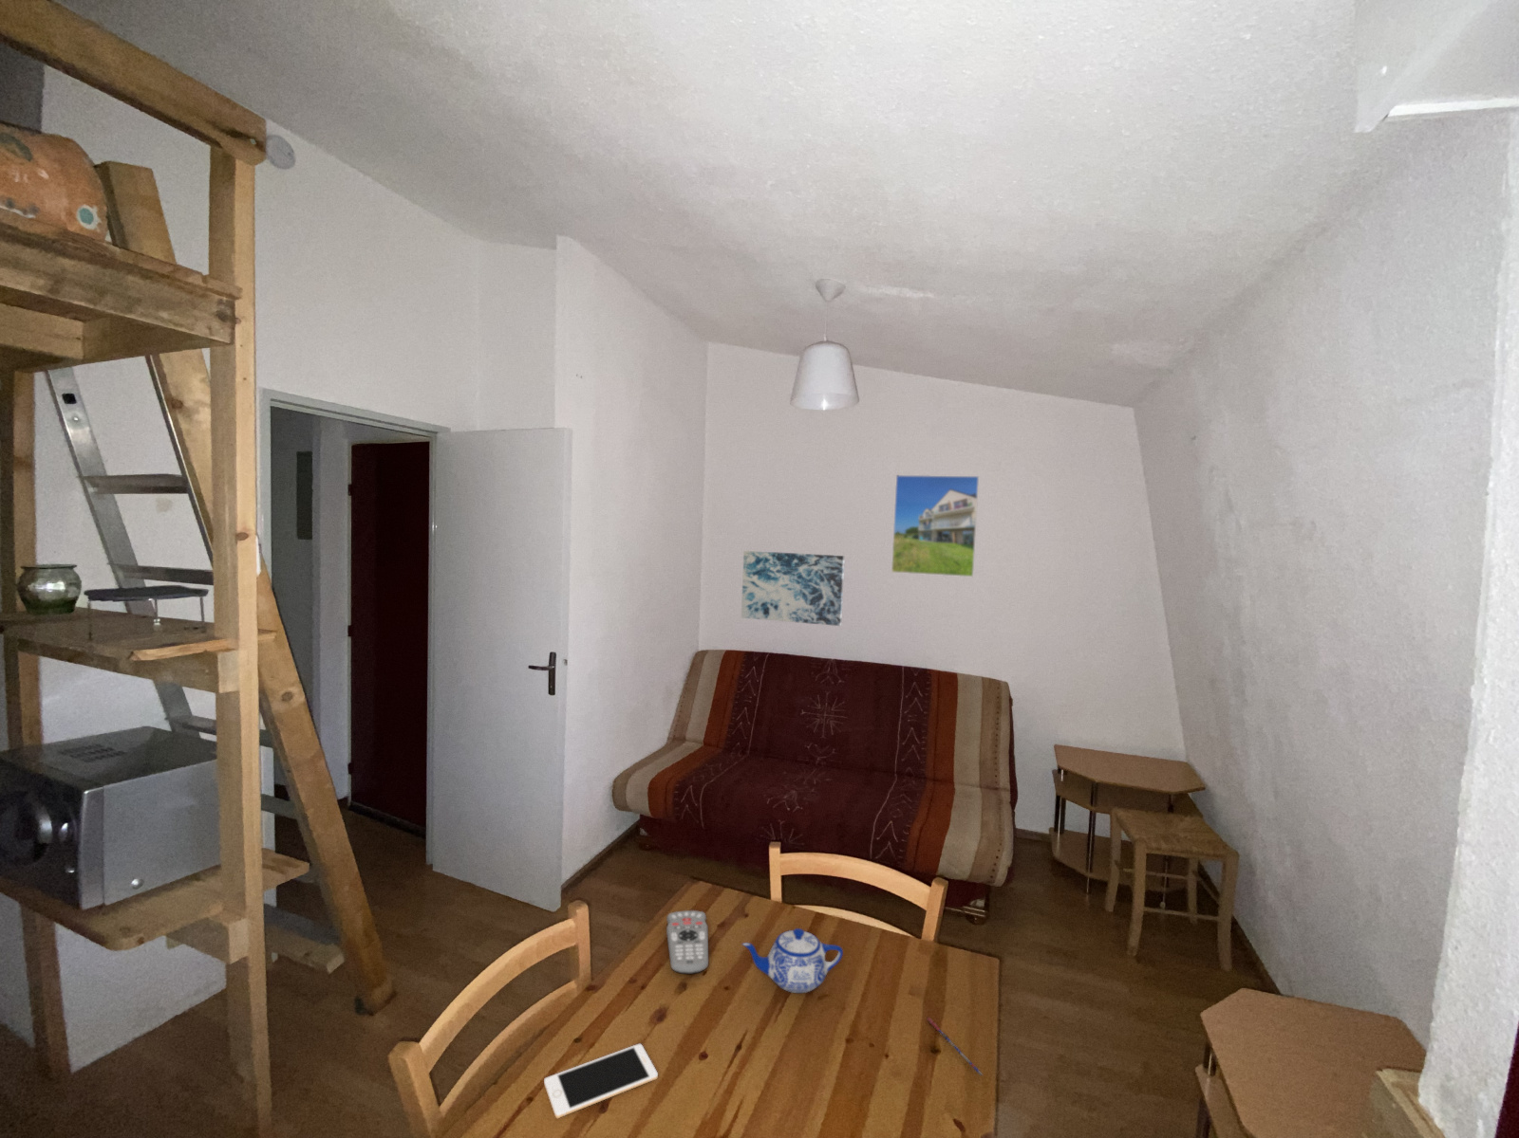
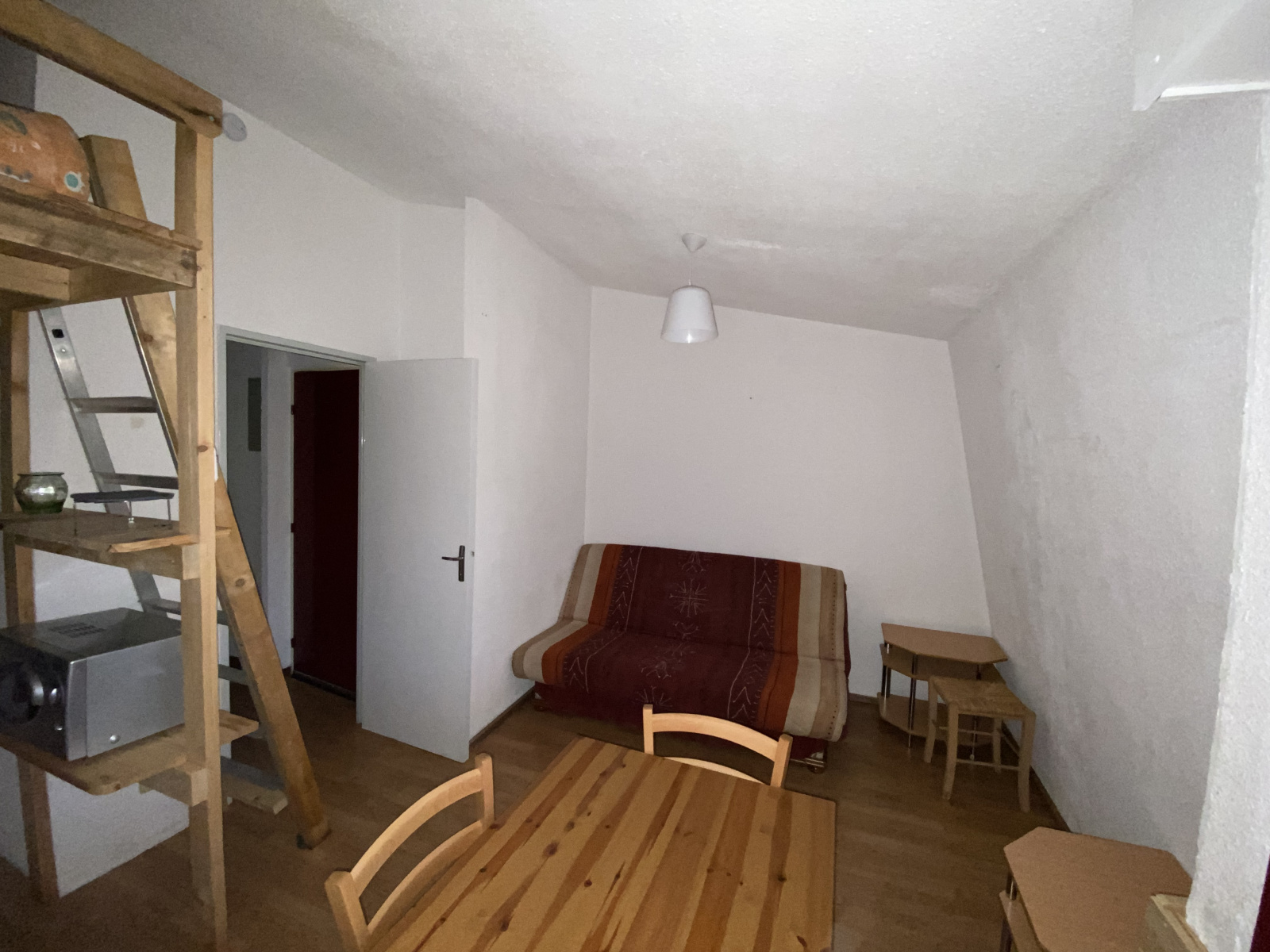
- pen [927,1016,983,1076]
- teapot [740,928,844,993]
- cell phone [543,1044,659,1119]
- wall art [740,550,844,626]
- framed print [891,475,980,577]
- remote control [665,910,709,975]
